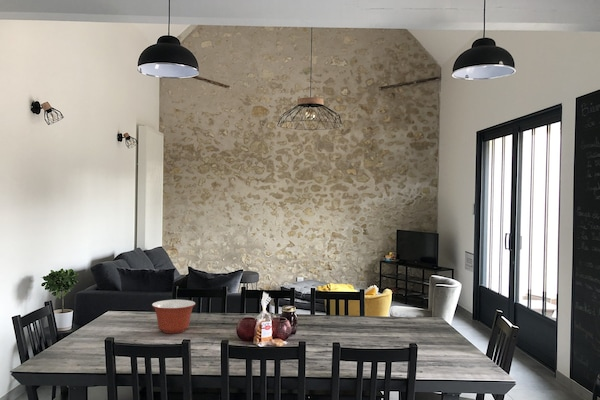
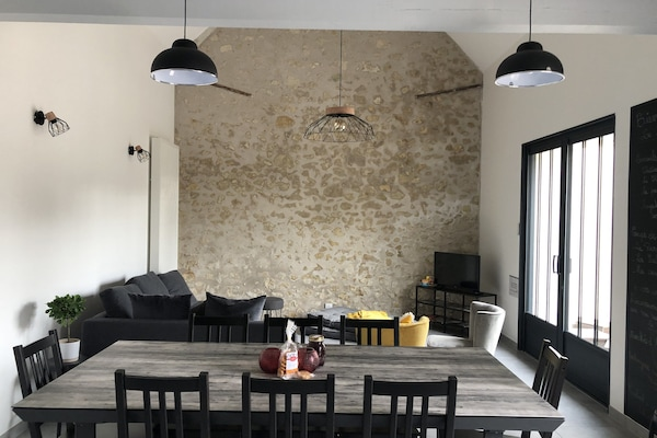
- mixing bowl [151,299,196,334]
